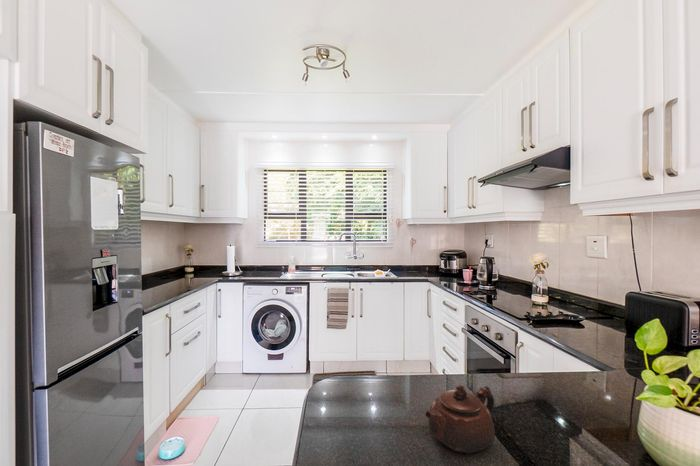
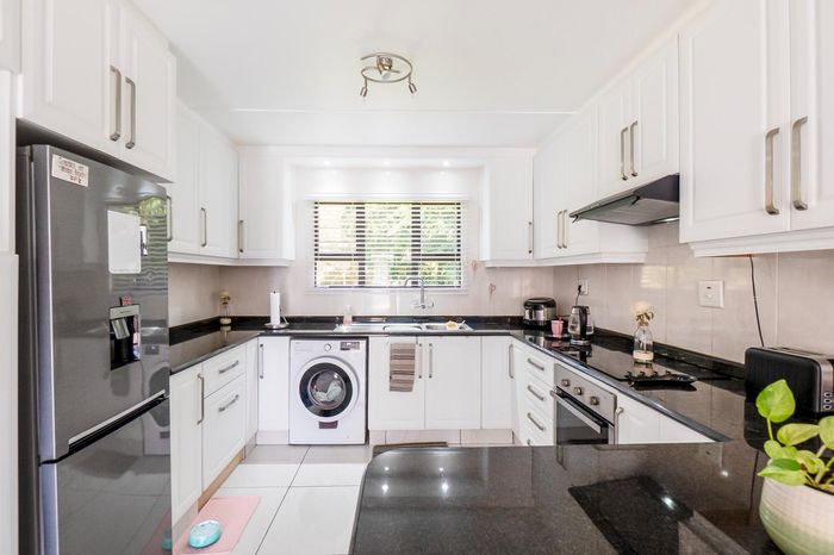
- teapot [424,384,496,455]
